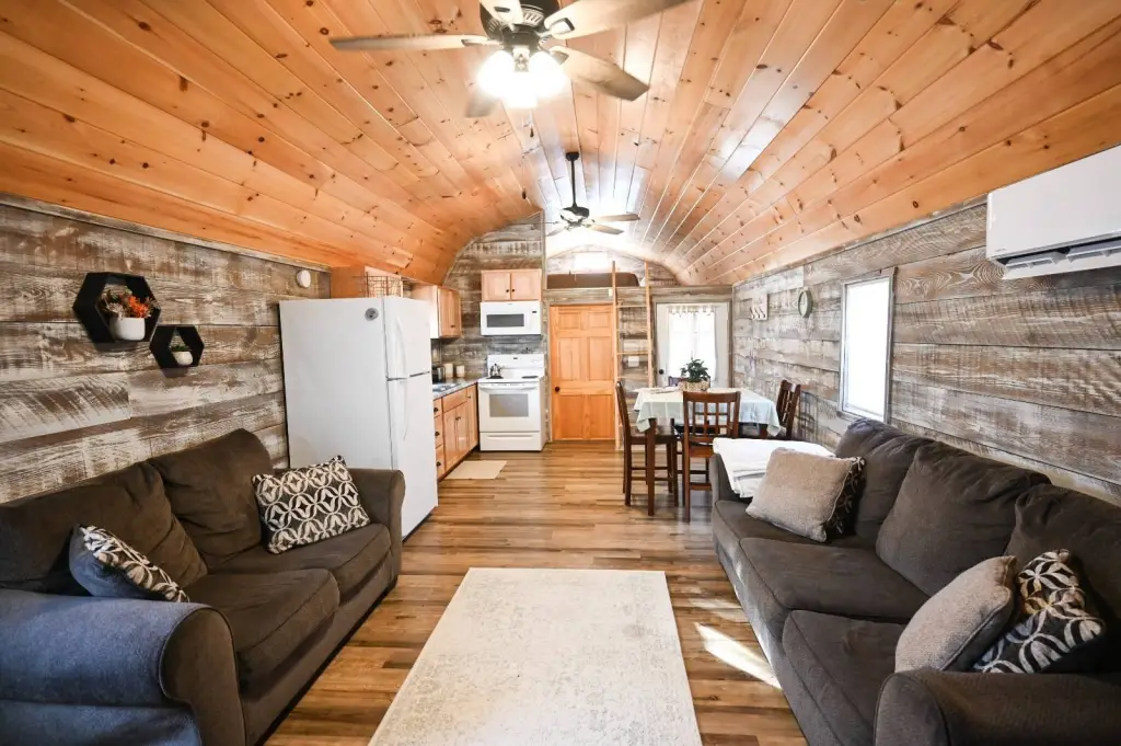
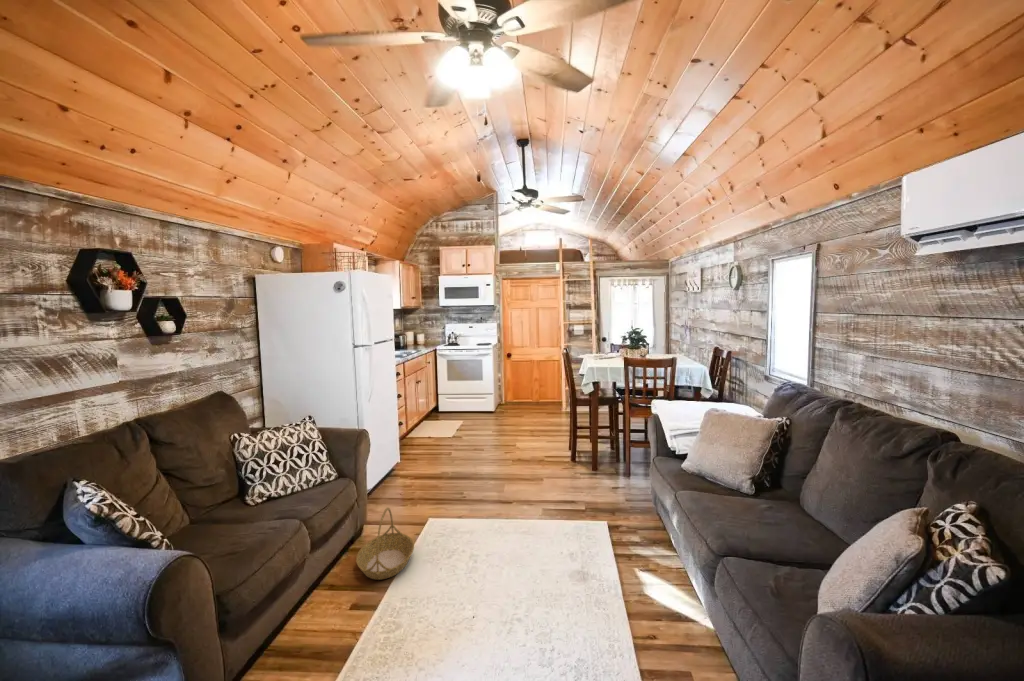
+ basket [355,507,415,581]
